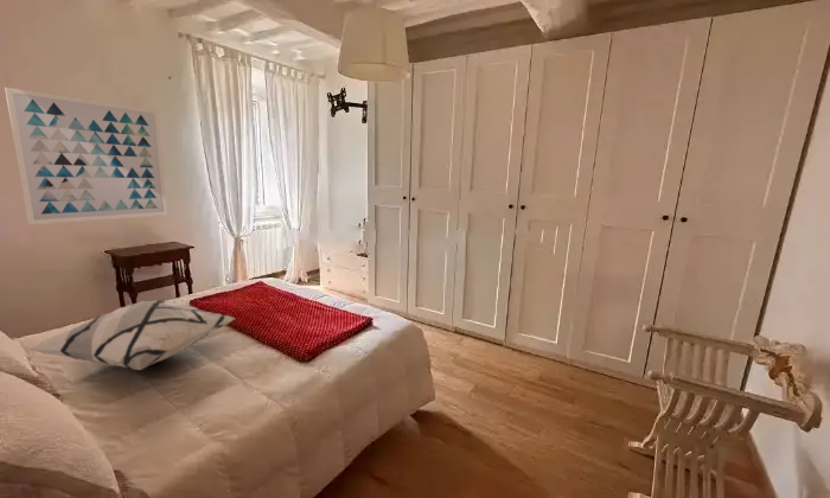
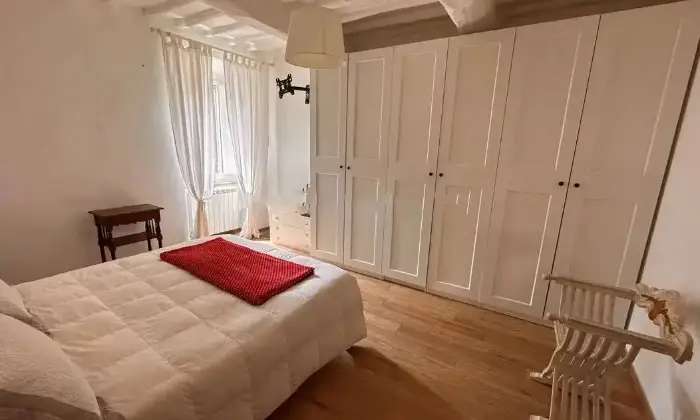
- wall art [4,87,168,225]
- decorative pillow [30,299,237,371]
